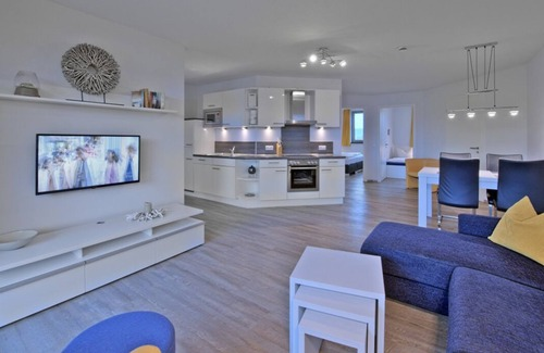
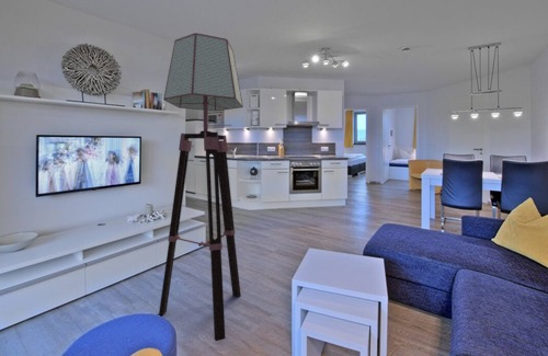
+ floor lamp [158,32,244,342]
